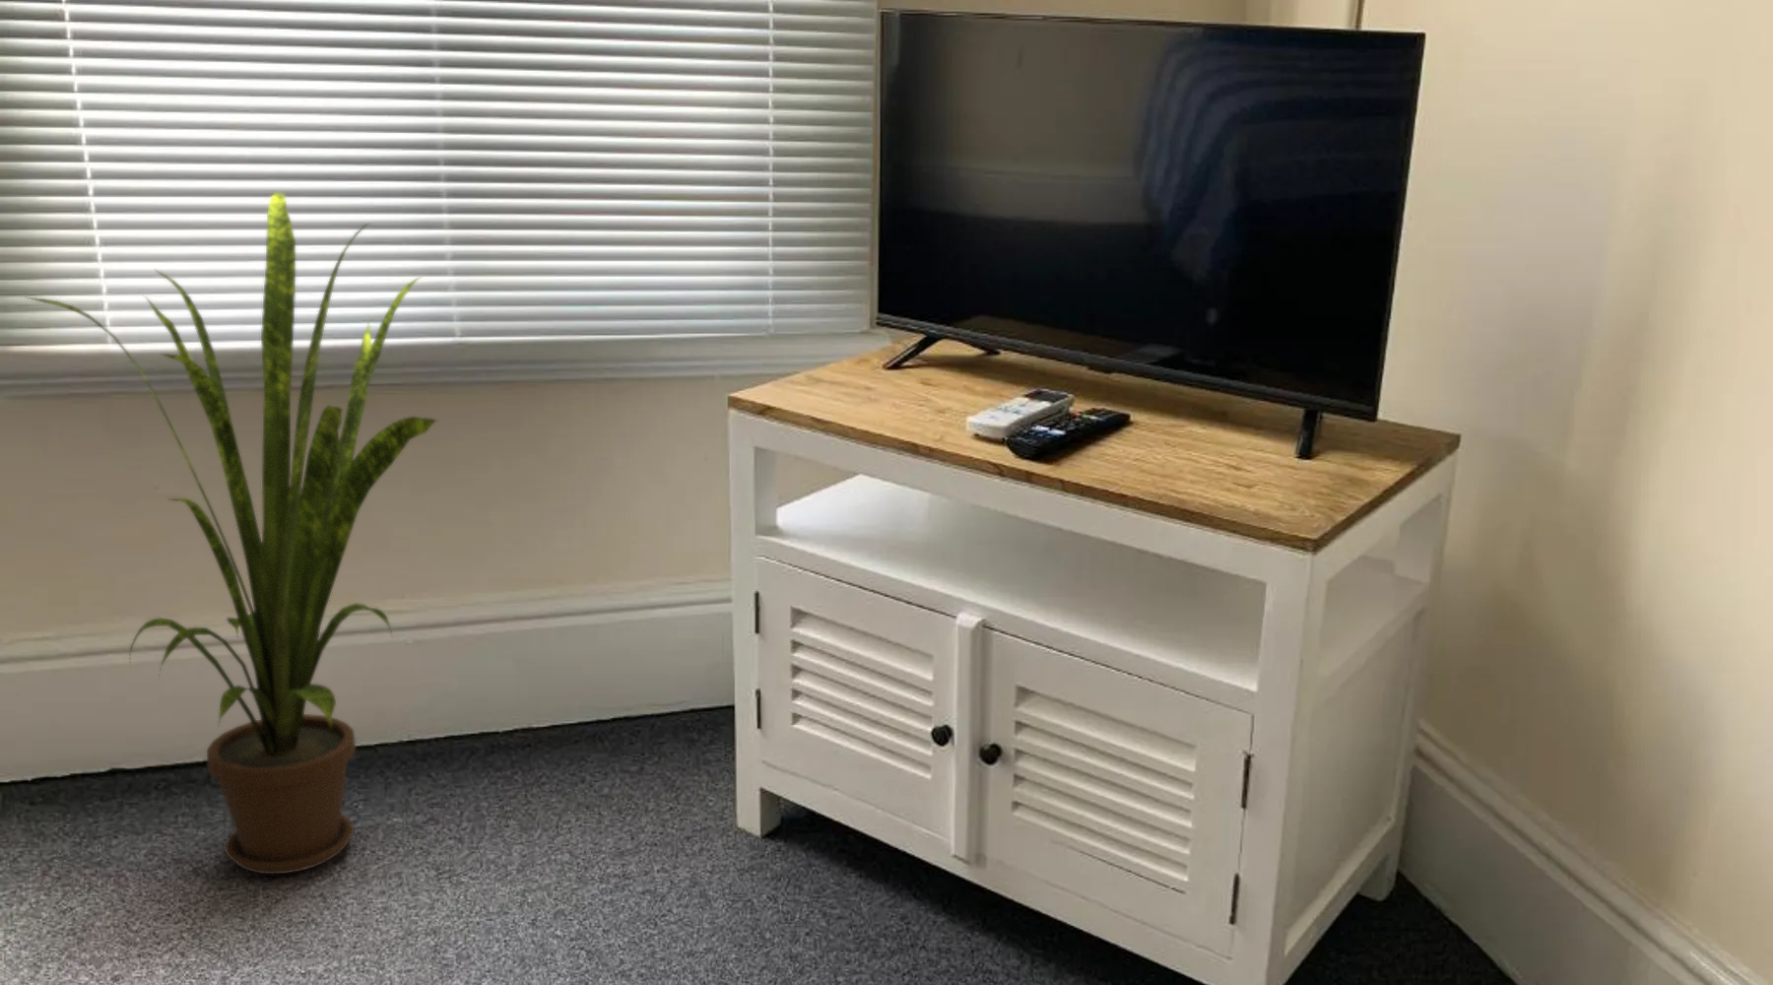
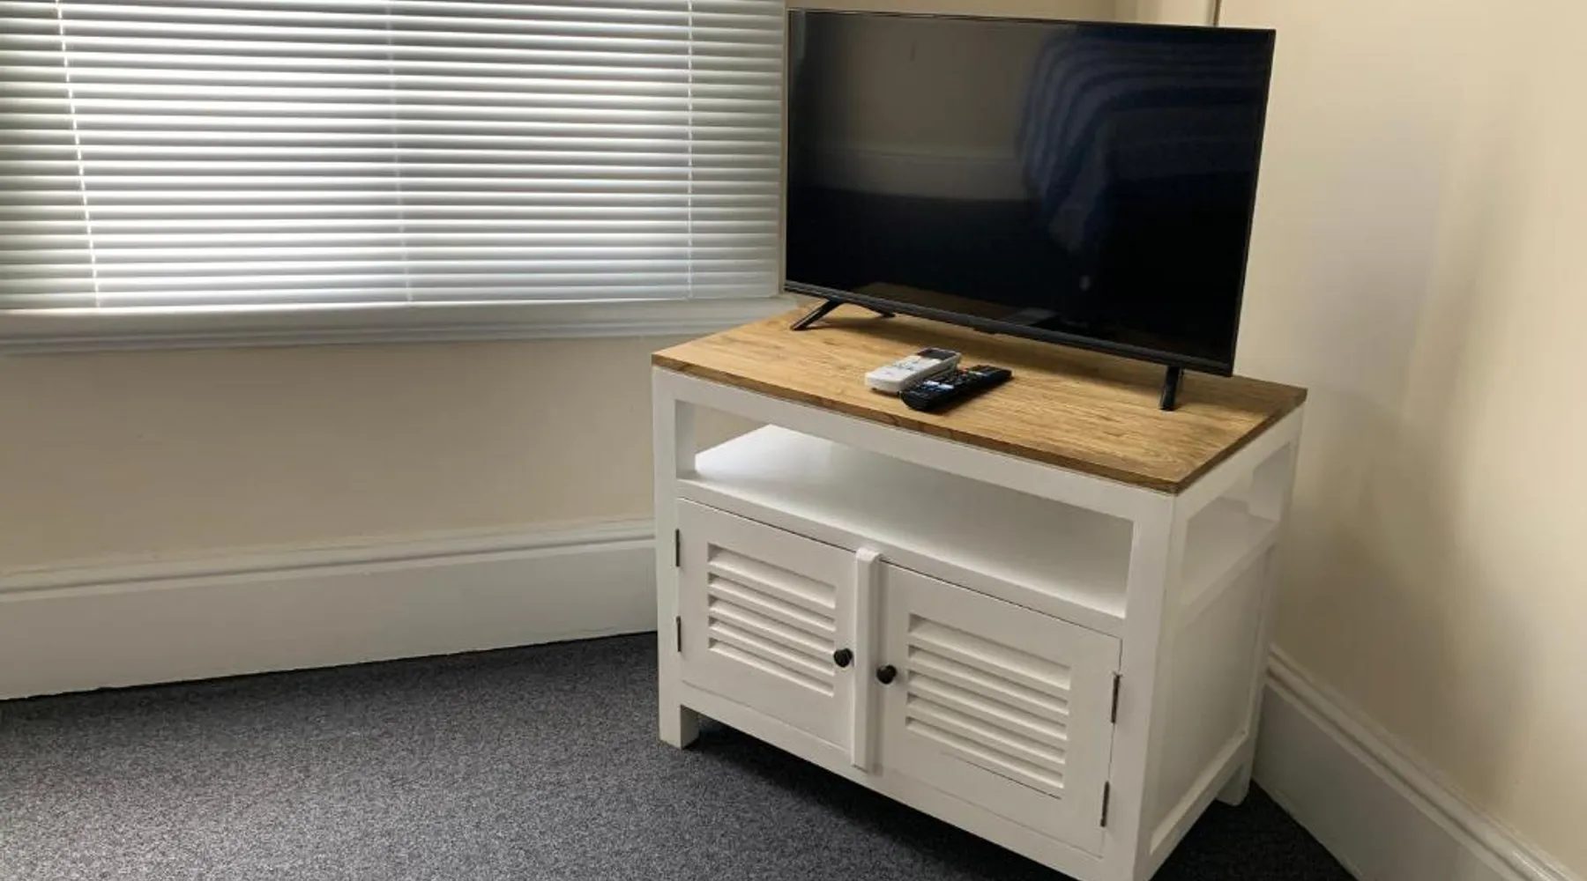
- house plant [22,190,439,875]
